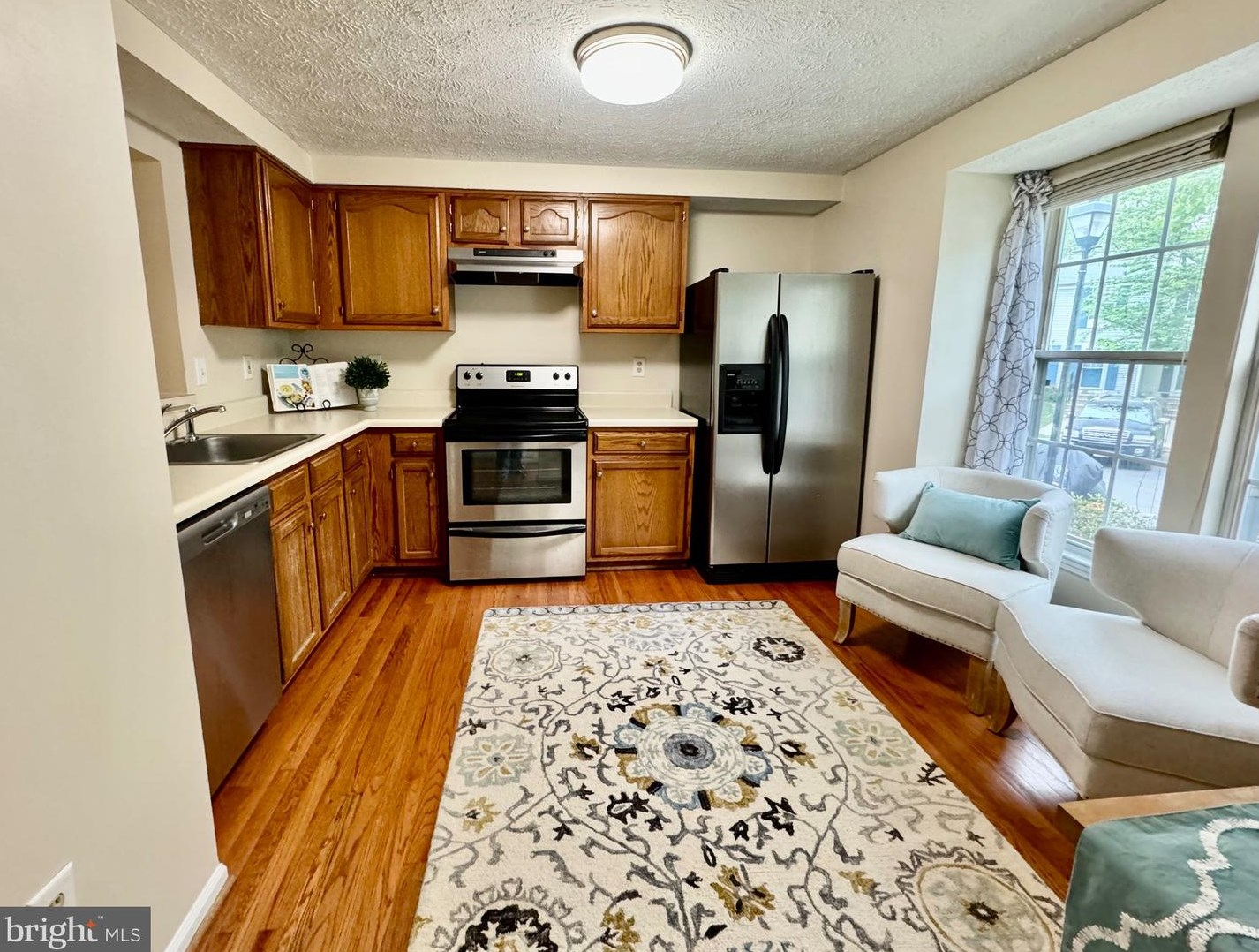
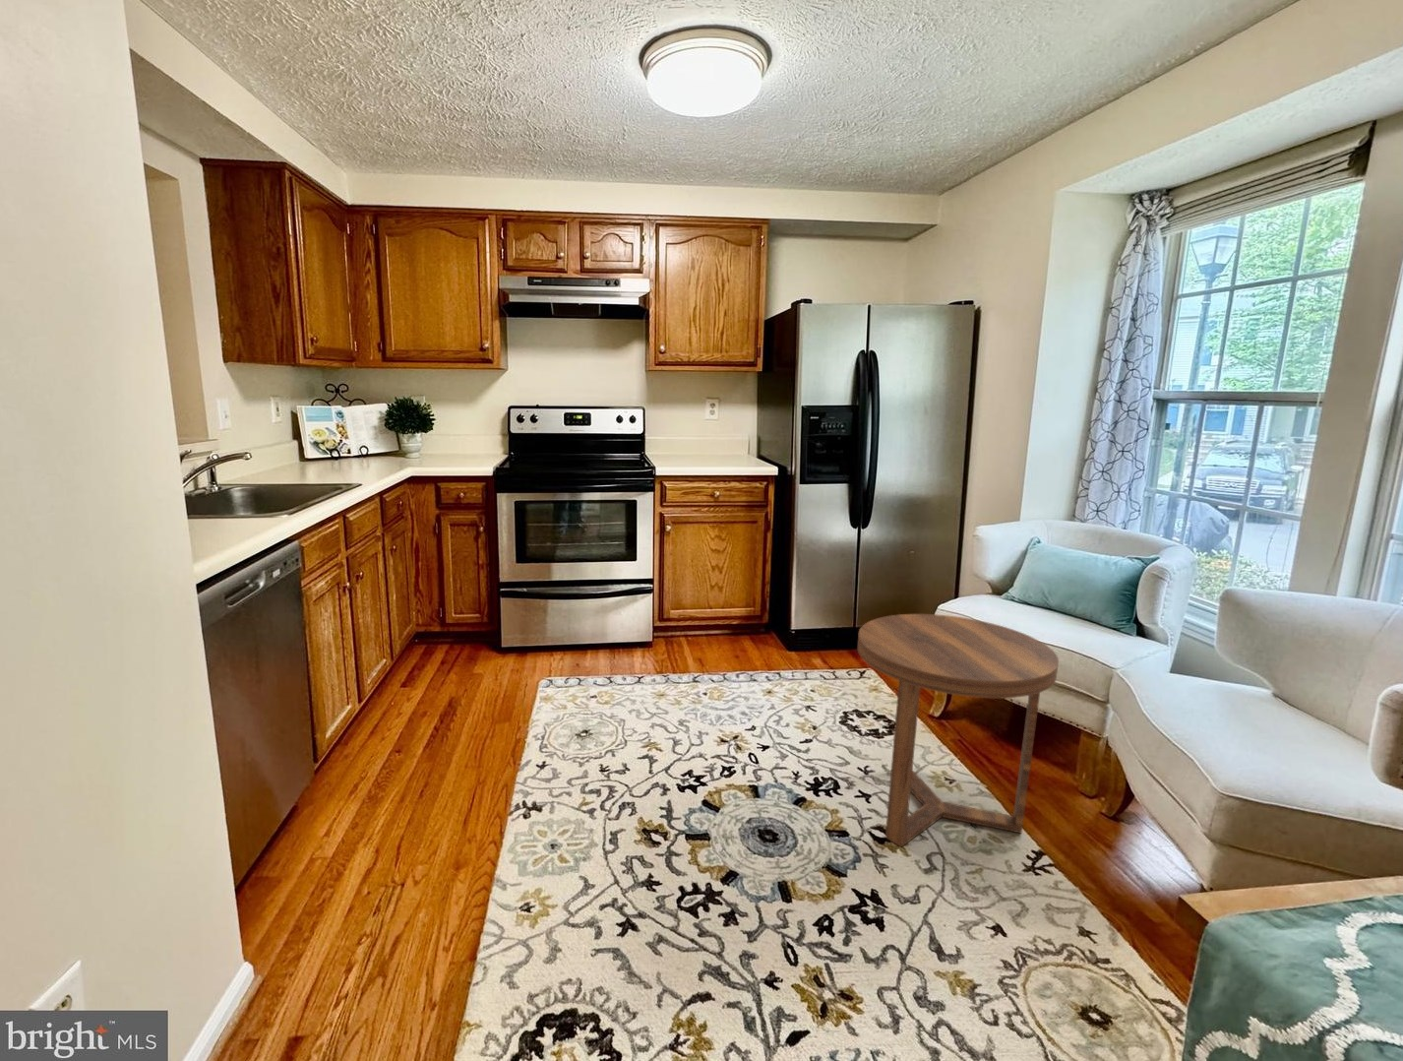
+ side table [857,613,1060,848]
